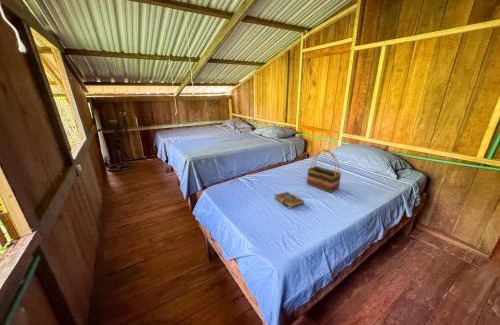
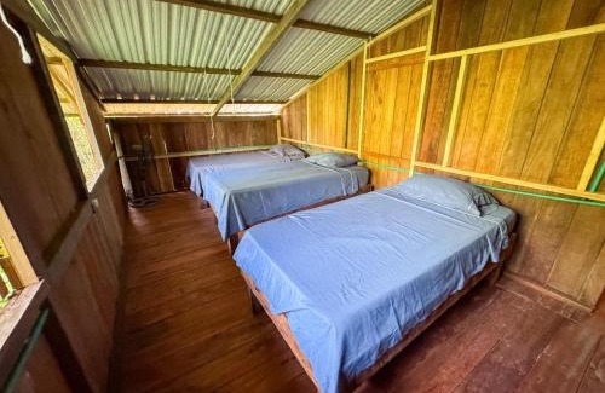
- woven basket [306,149,342,194]
- book [273,191,305,209]
